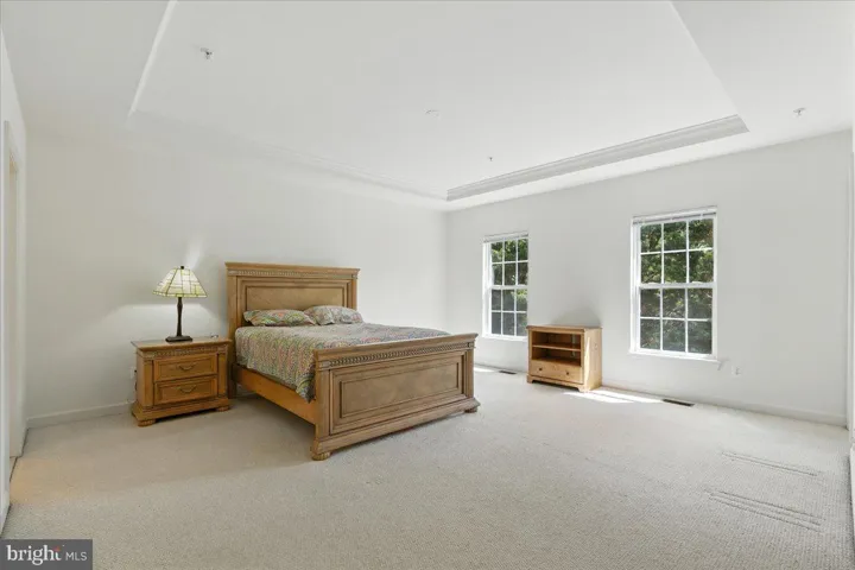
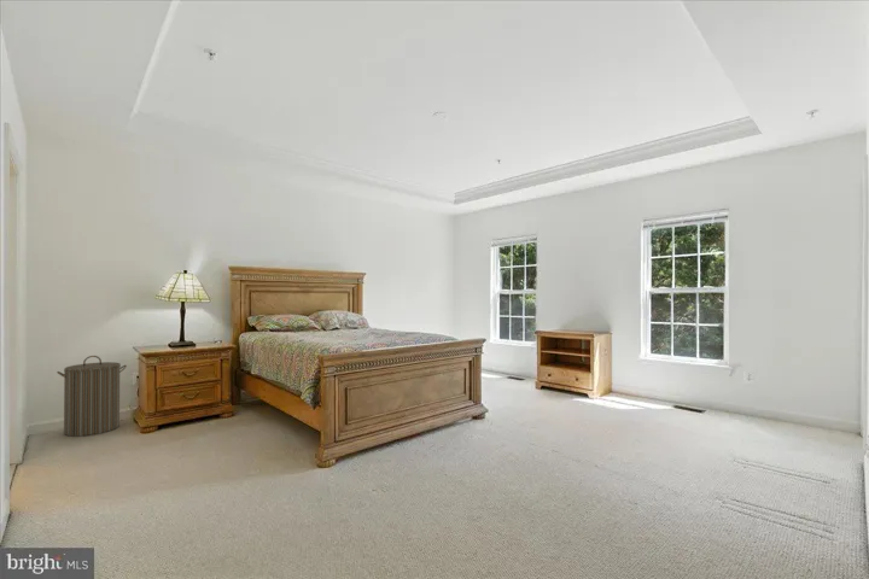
+ laundry hamper [56,355,128,438]
